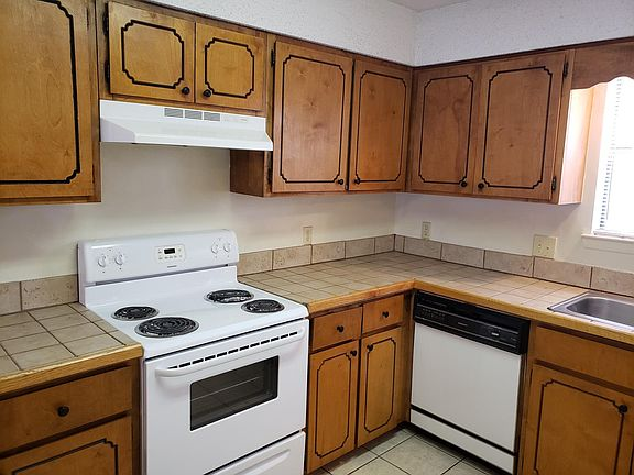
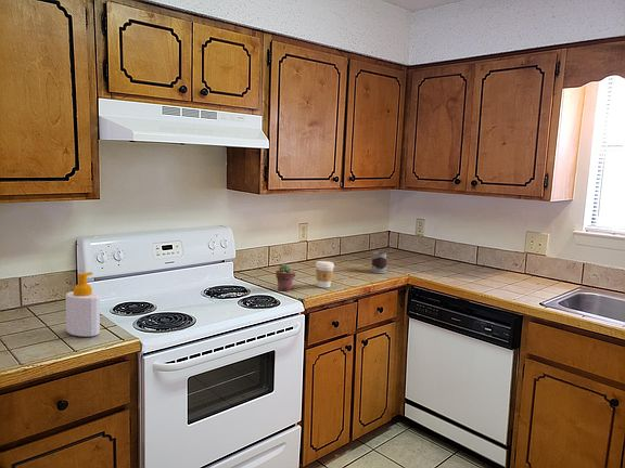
+ coffee cup [315,260,335,289]
+ soap bottle [65,271,101,338]
+ potted succulent [275,263,296,291]
+ mug [369,250,388,274]
